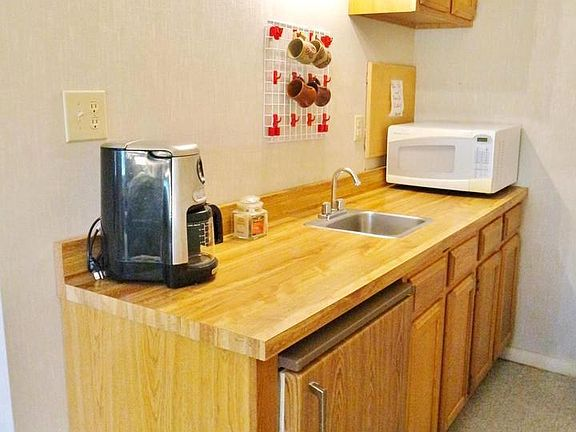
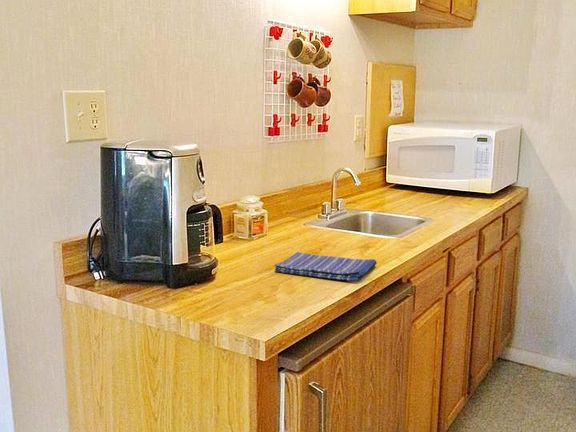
+ dish towel [274,251,378,283]
